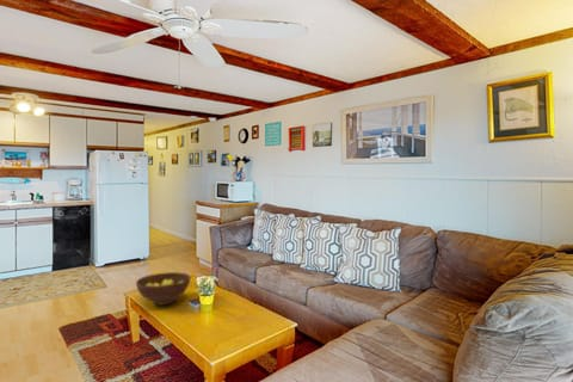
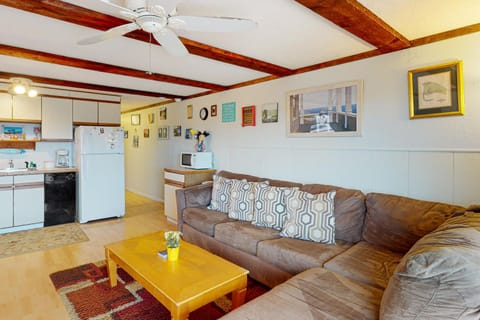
- fruit bowl [135,271,191,306]
